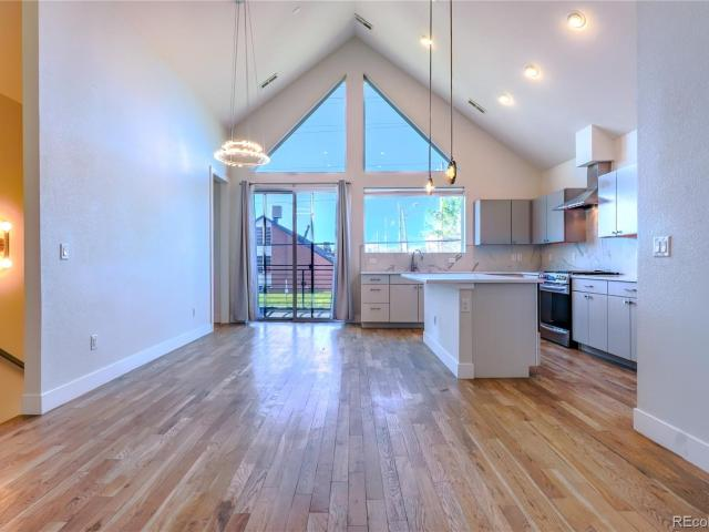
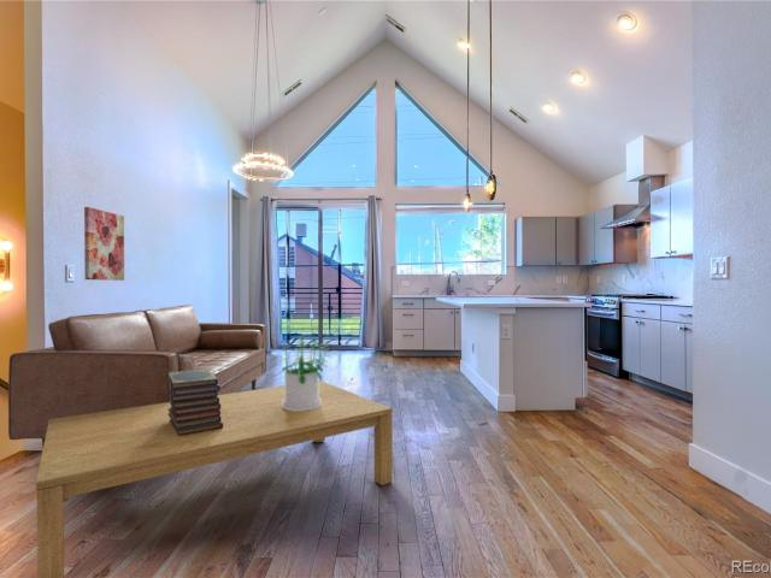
+ wall art [83,206,125,282]
+ potted plant [278,336,332,411]
+ coffee table [35,379,394,578]
+ sofa [7,303,267,449]
+ book stack [167,370,223,436]
